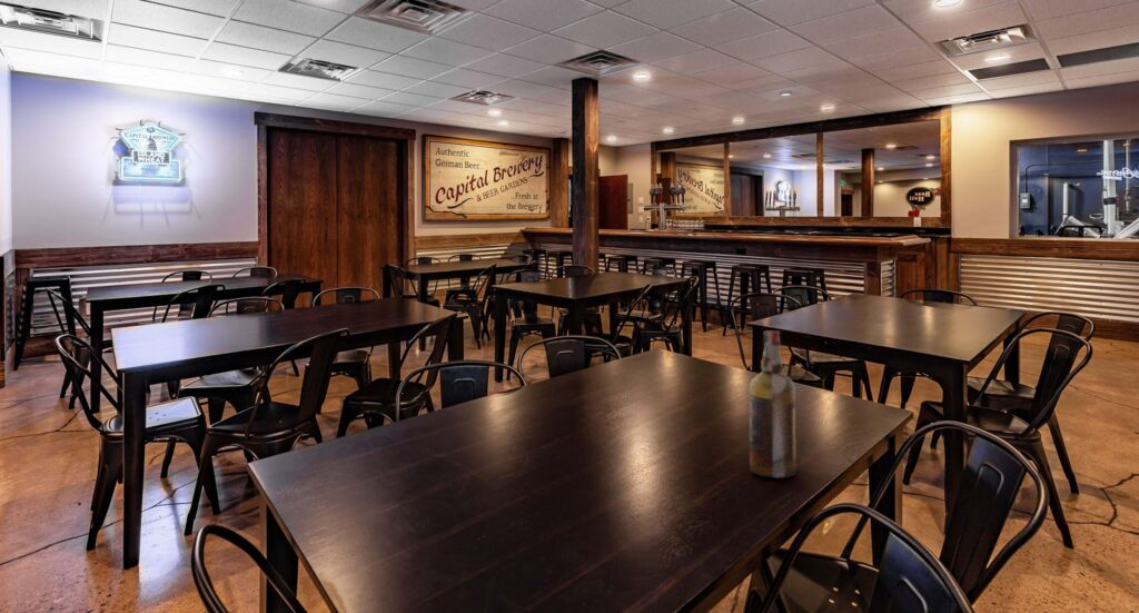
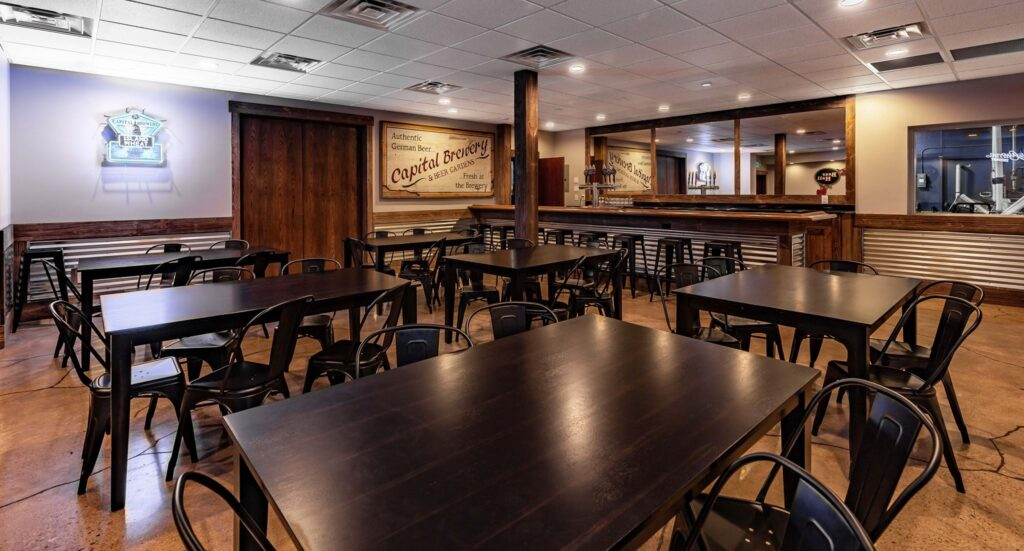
- liquor bottle [749,330,796,478]
